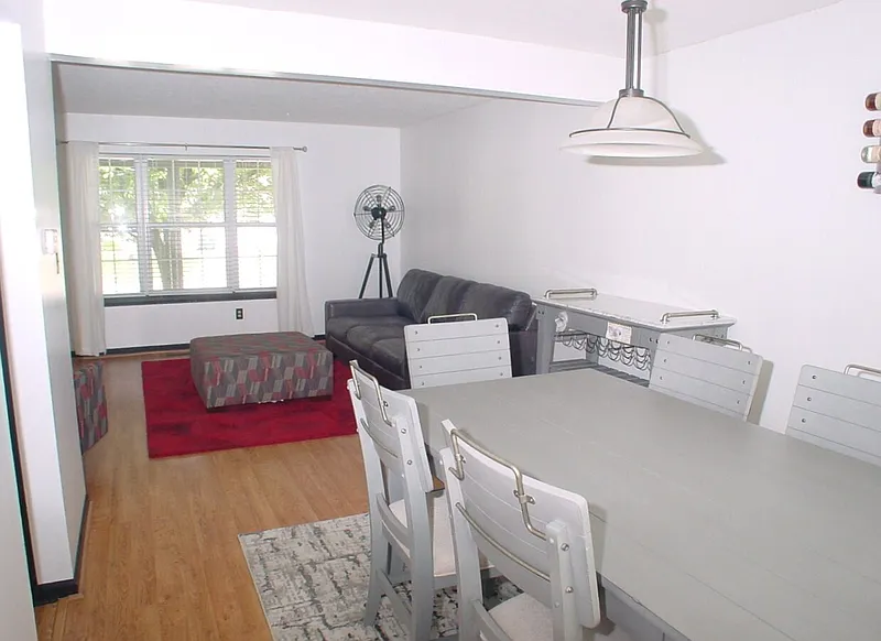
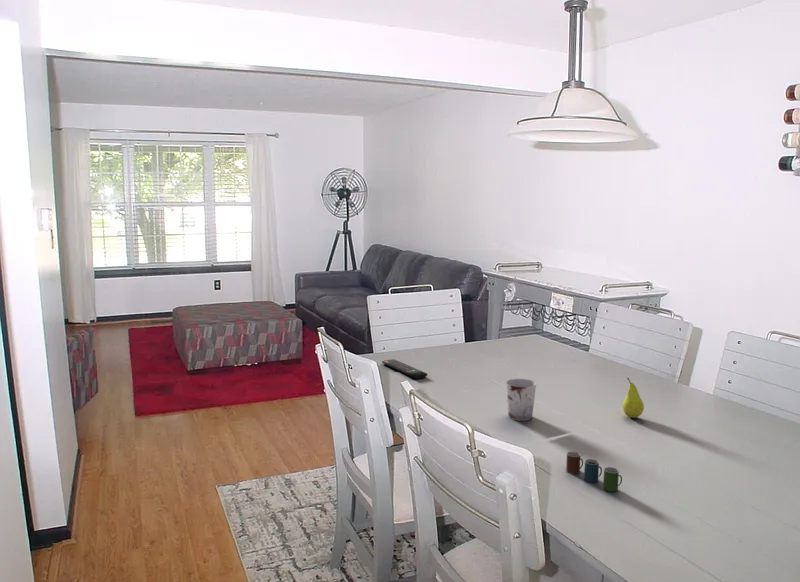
+ remote control [381,358,428,380]
+ cup [565,451,623,492]
+ fruit [622,376,645,419]
+ cup [505,378,537,422]
